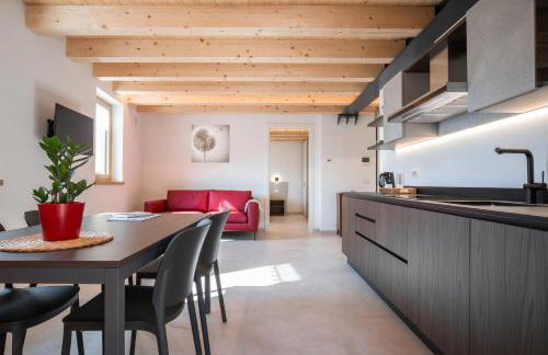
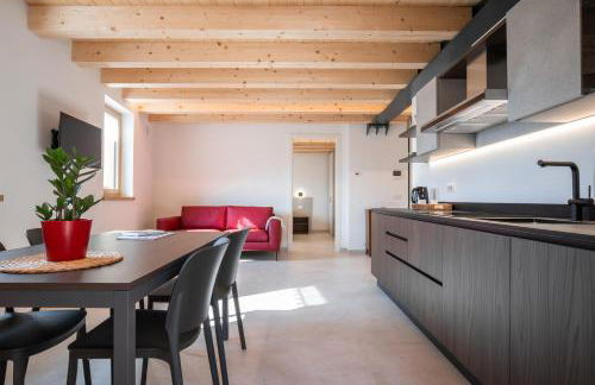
- wall art [191,124,230,163]
